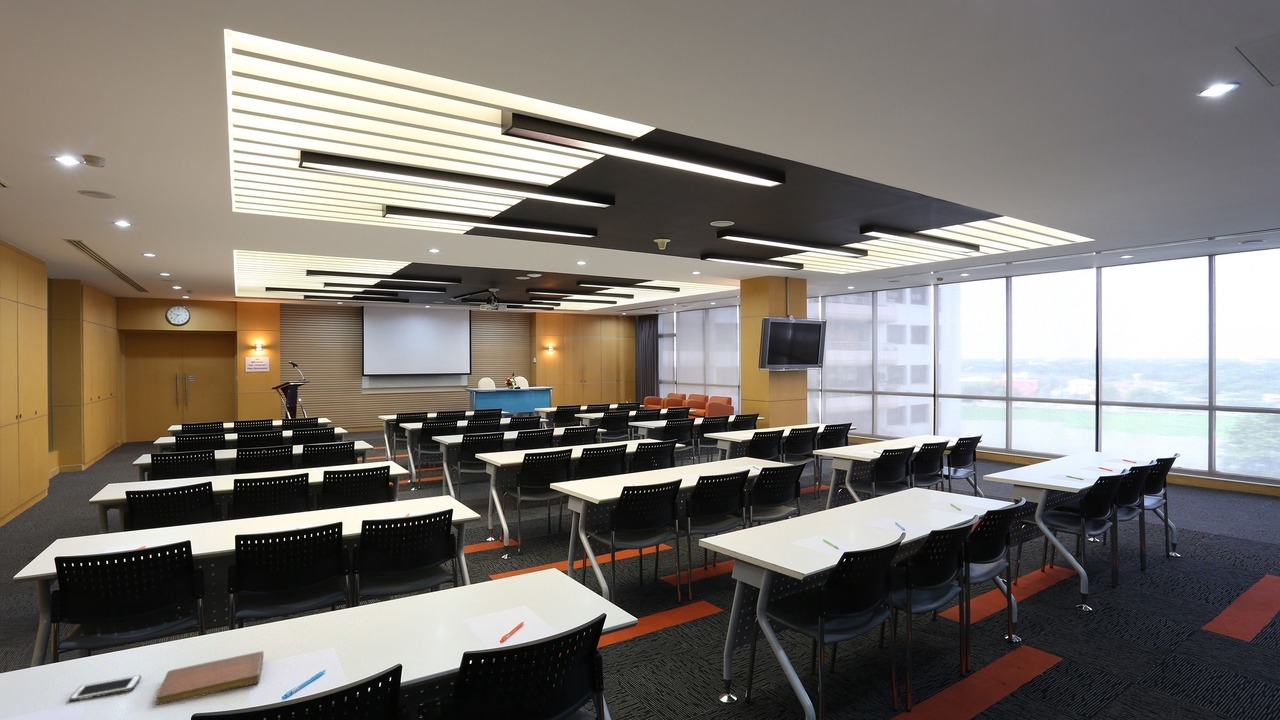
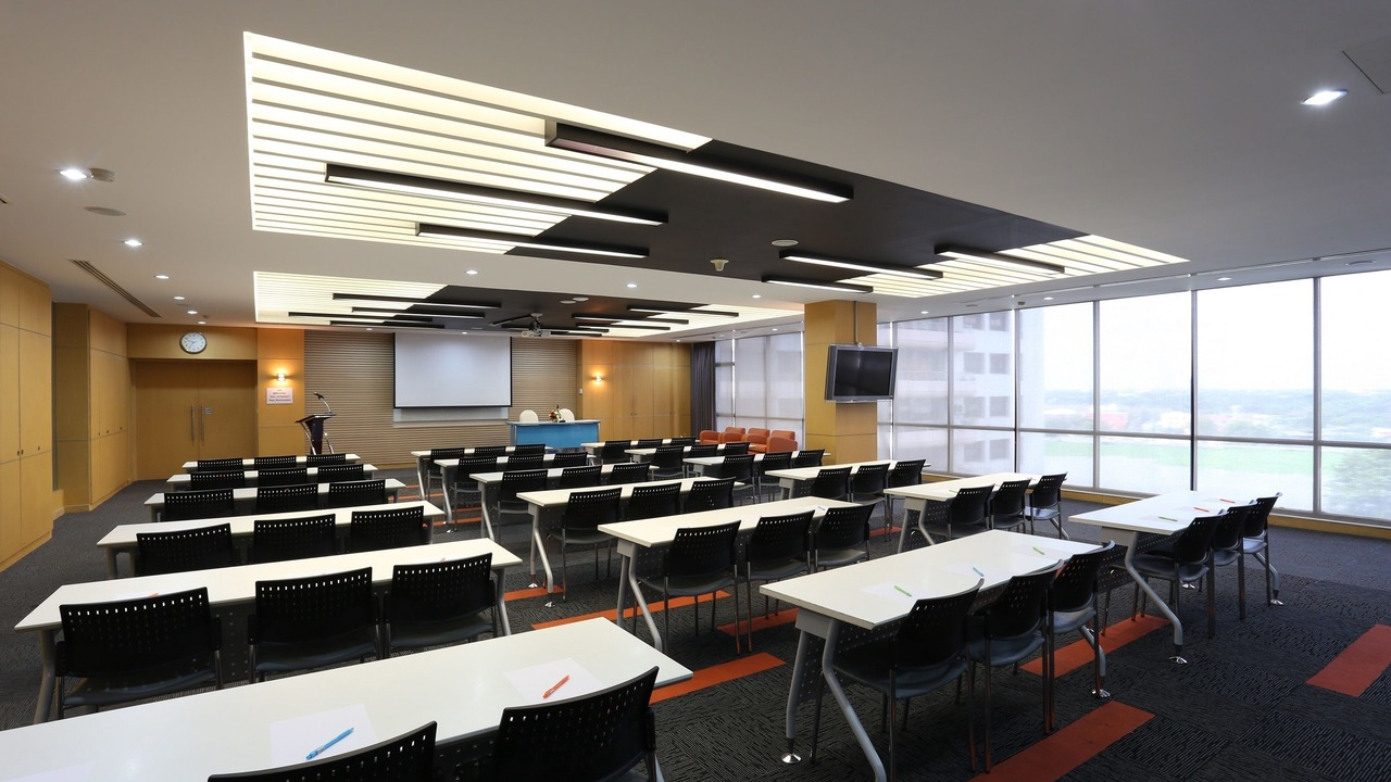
- cell phone [68,674,142,702]
- notebook [155,650,264,706]
